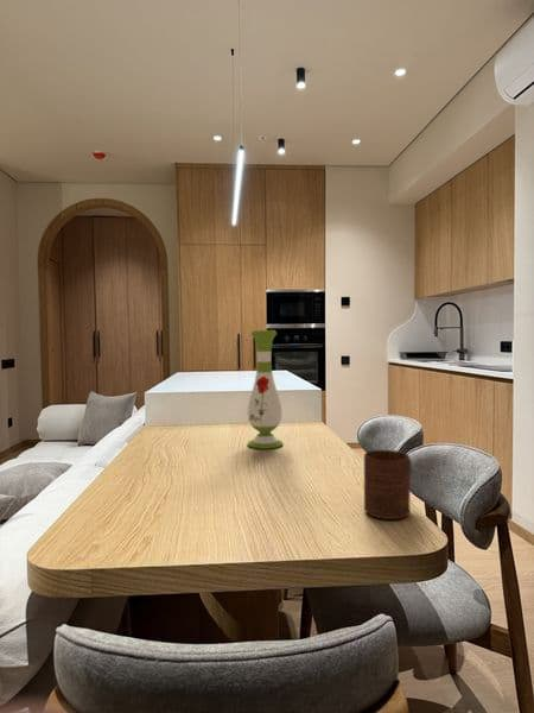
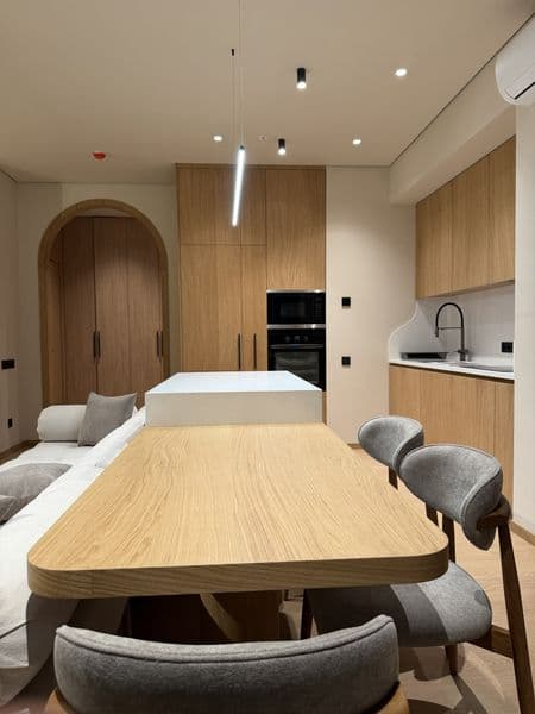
- vase [247,329,284,450]
- cup [363,449,413,520]
